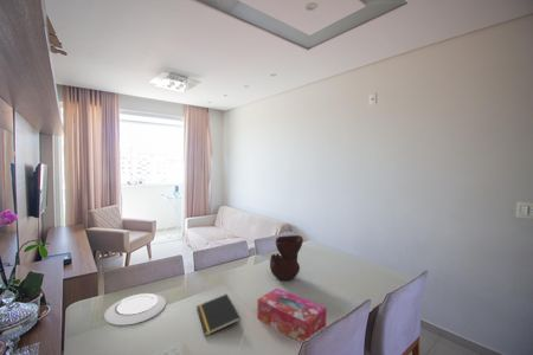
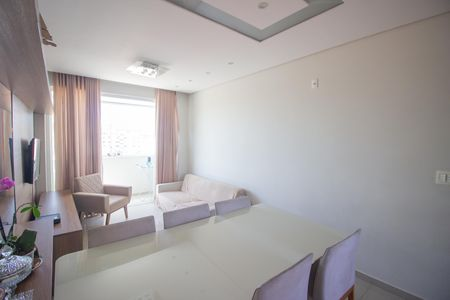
- notepad [195,292,242,337]
- vase [269,234,304,282]
- plate [103,292,167,327]
- tissue box [256,286,328,344]
